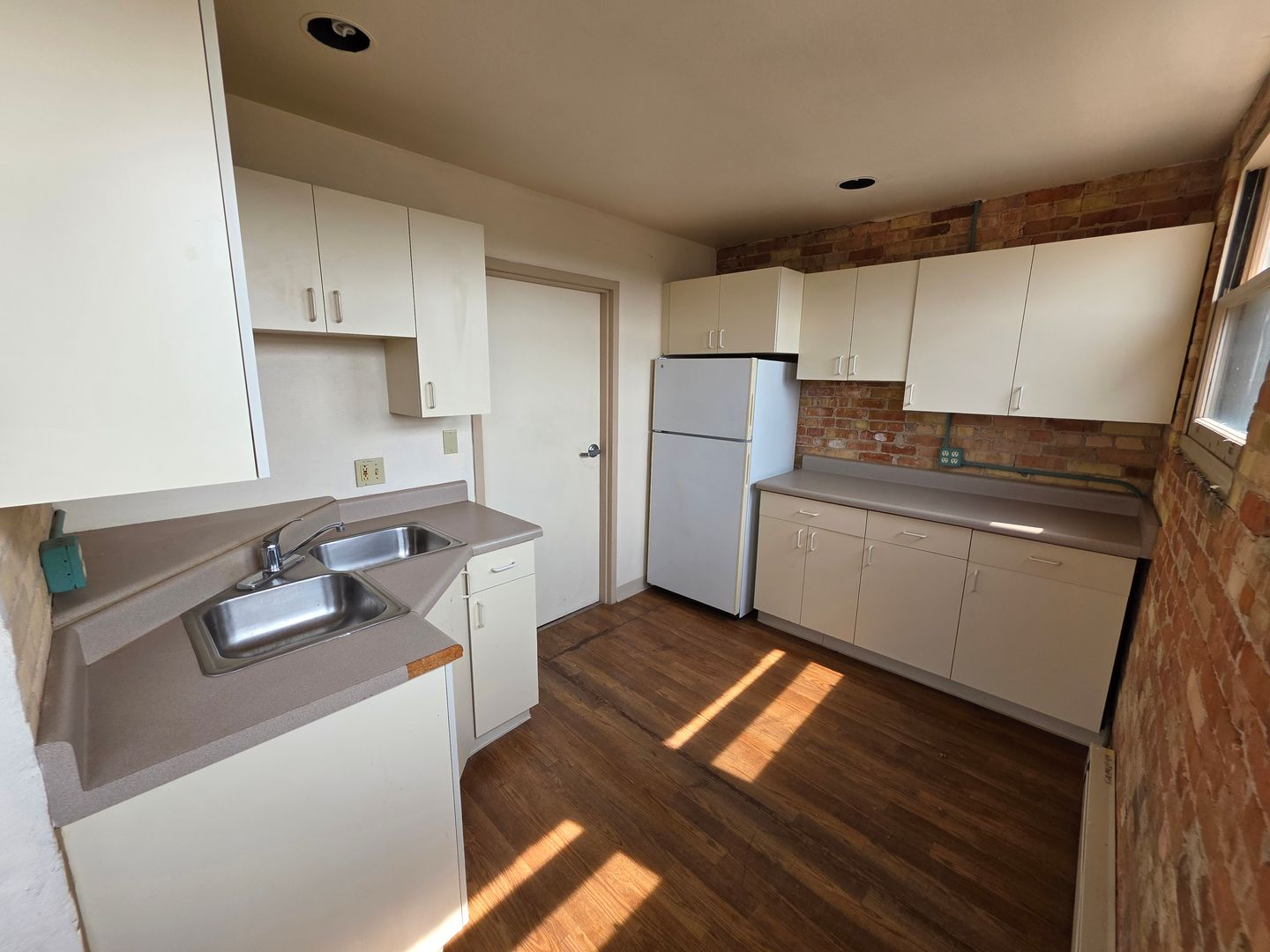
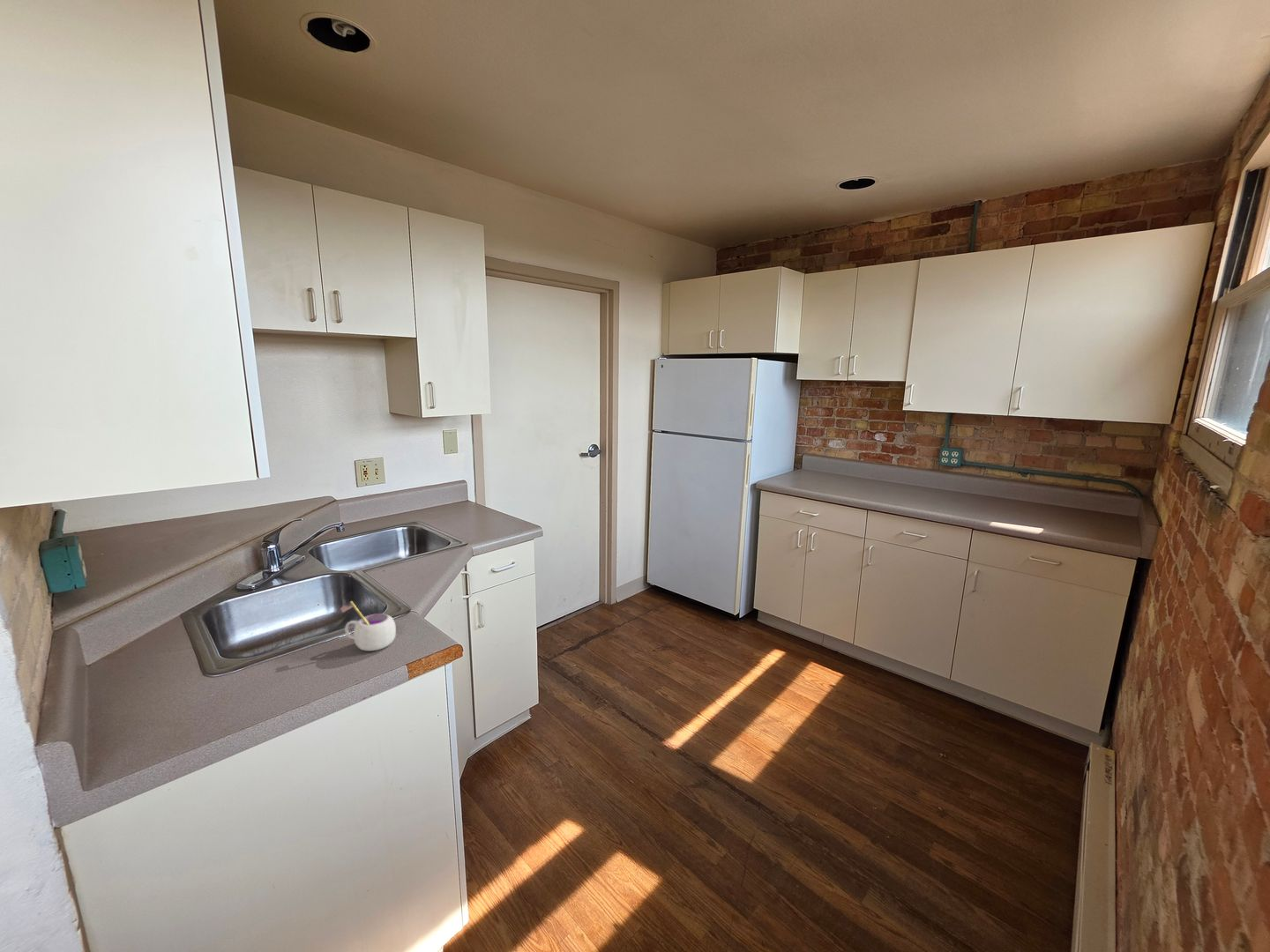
+ mug [340,600,397,652]
